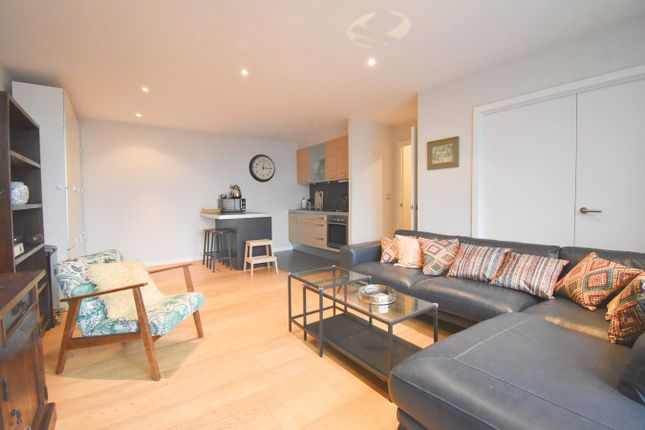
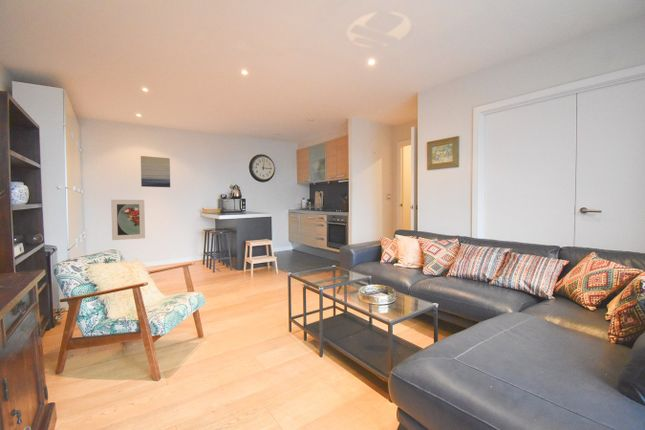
+ wall art [140,155,171,188]
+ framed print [110,199,146,241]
